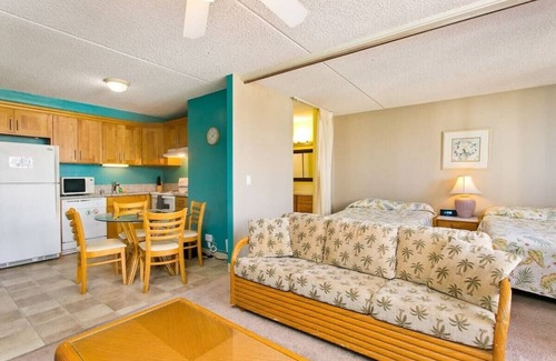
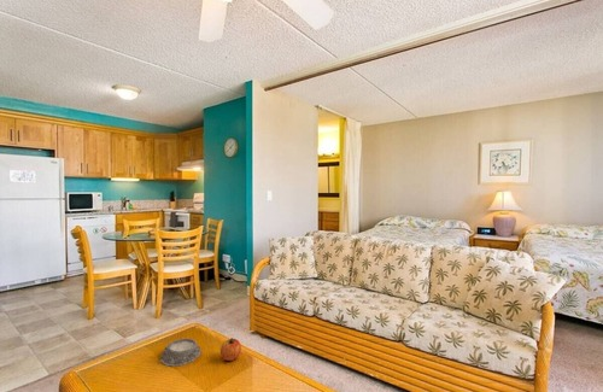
+ mortar [159,338,203,368]
+ apple [219,337,242,362]
